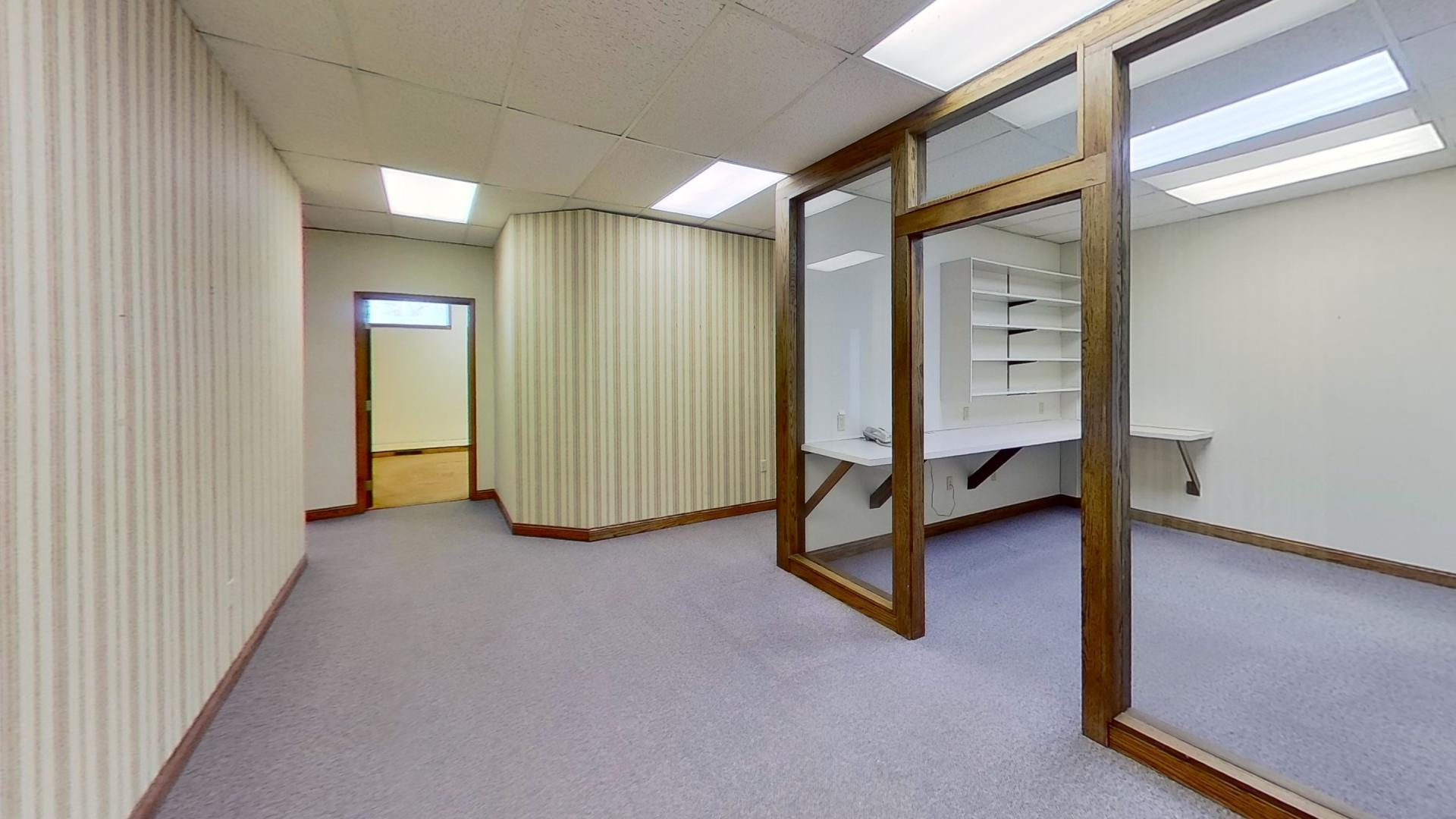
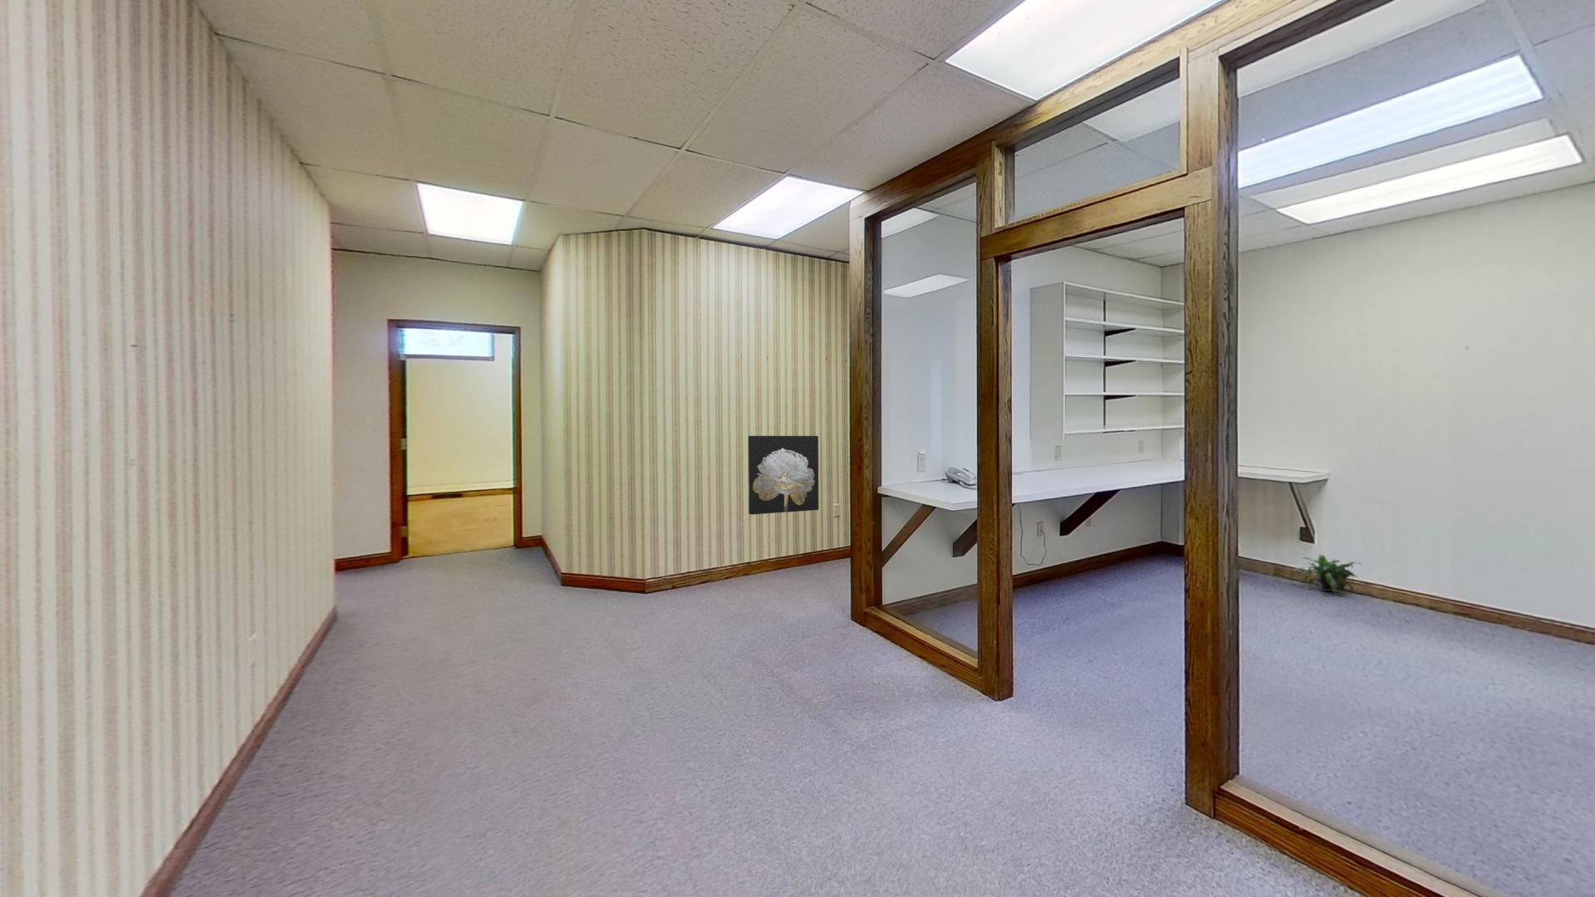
+ wall art [747,435,819,515]
+ potted plant [1292,554,1363,595]
